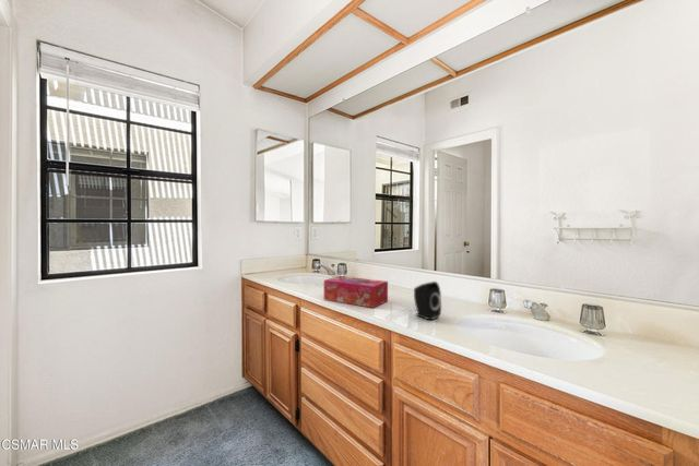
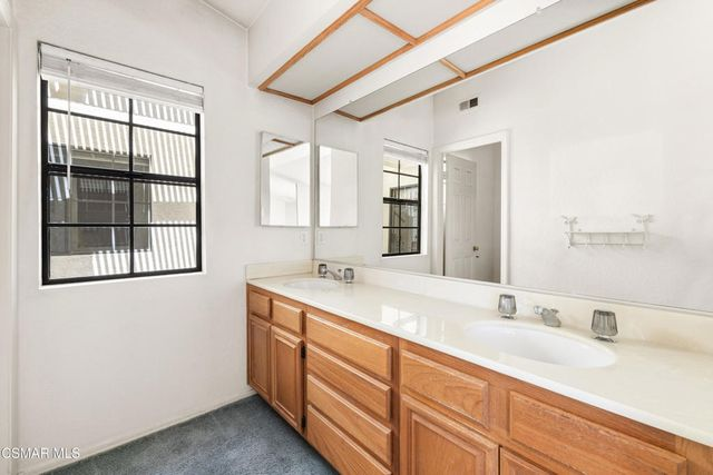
- tissue box [323,275,389,309]
- speaker [413,280,442,321]
